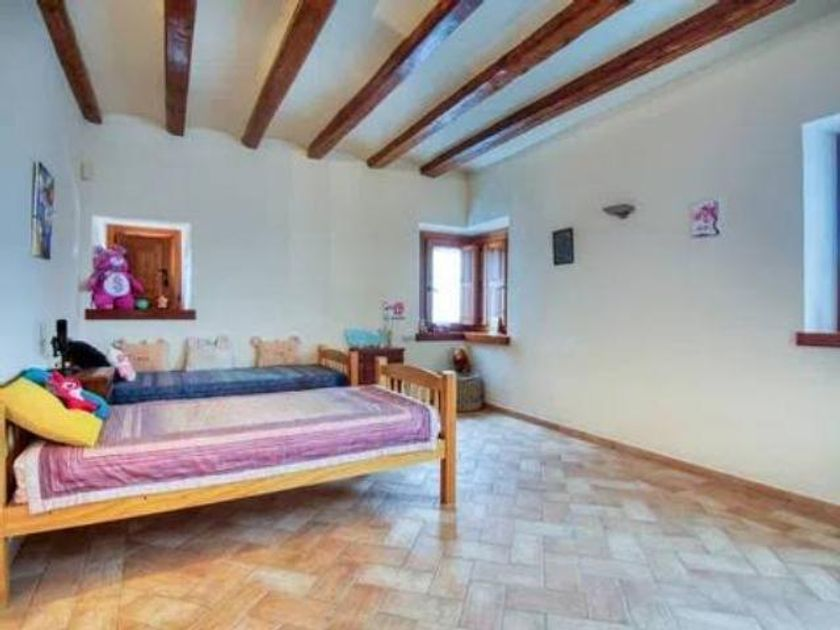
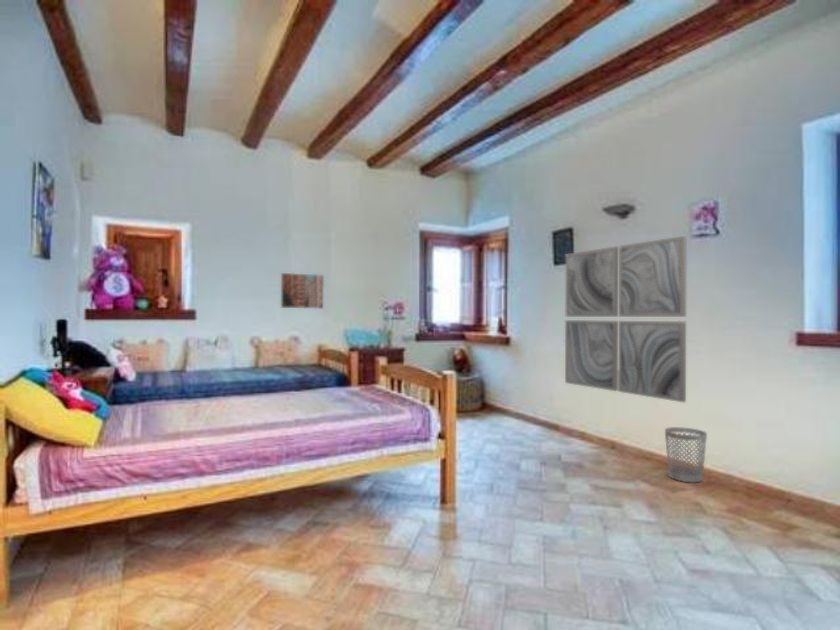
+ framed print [280,272,325,310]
+ wastebasket [664,426,708,483]
+ wall art [564,235,687,403]
